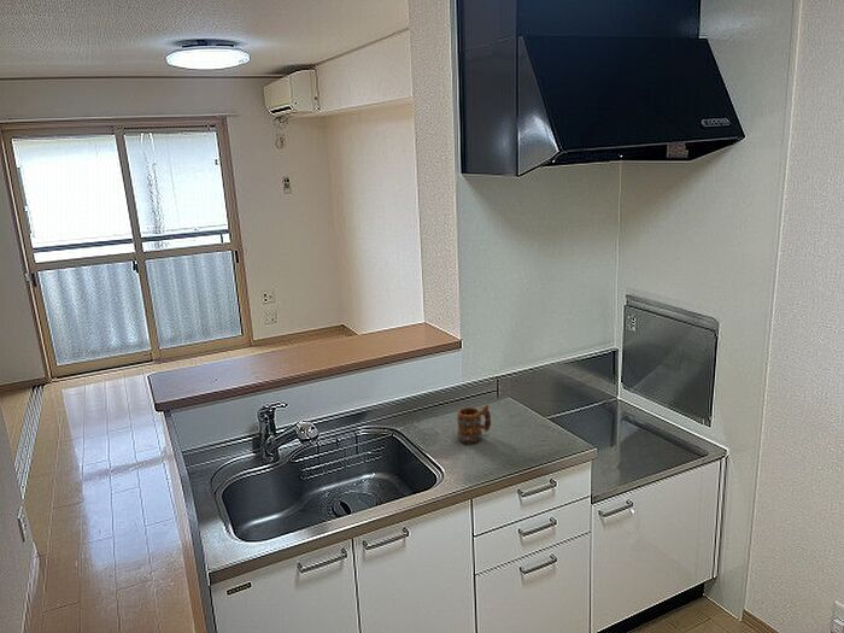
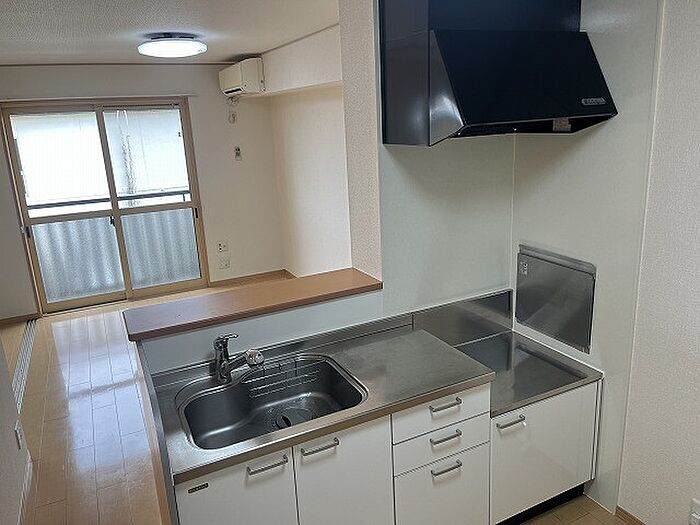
- mug [456,404,492,445]
